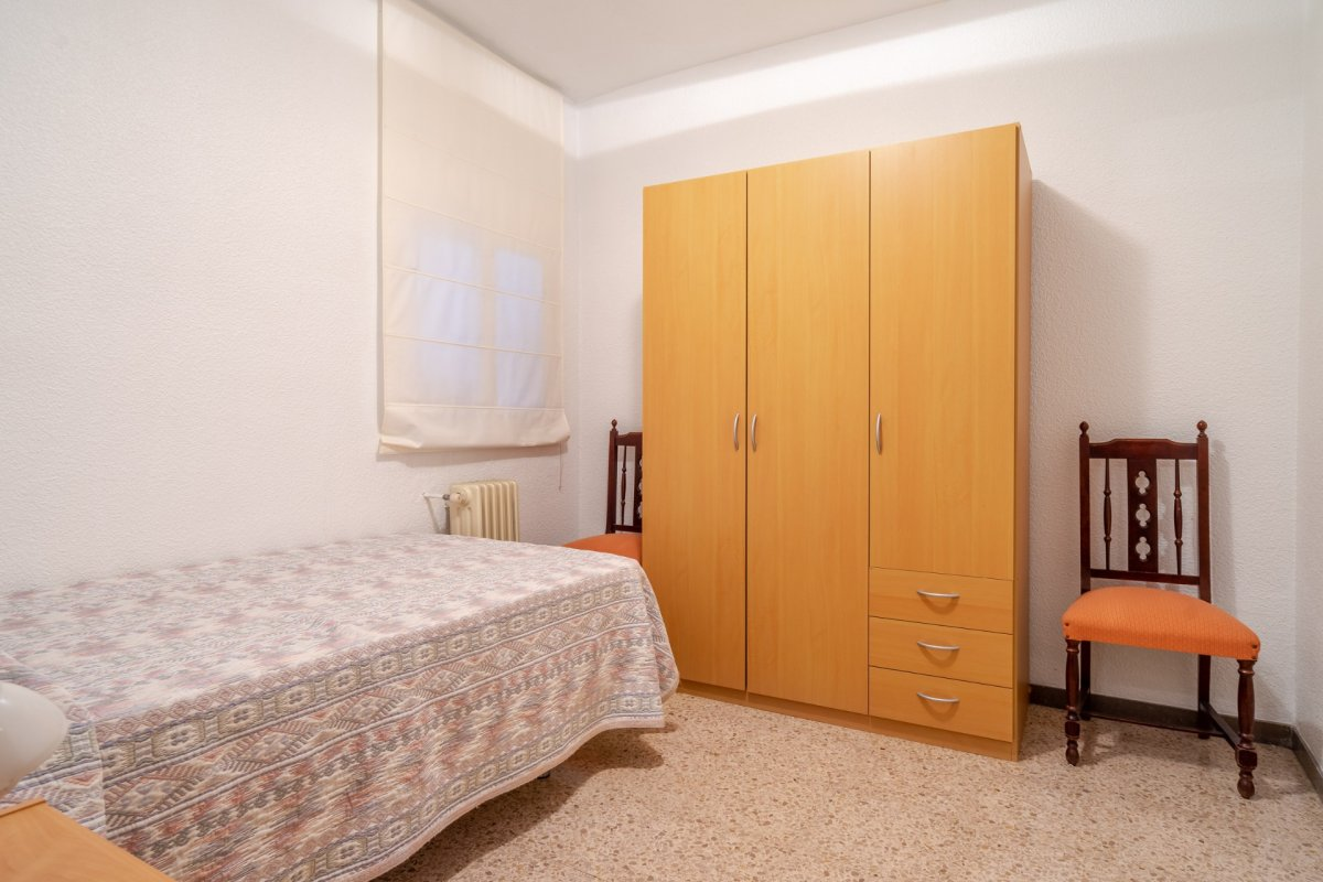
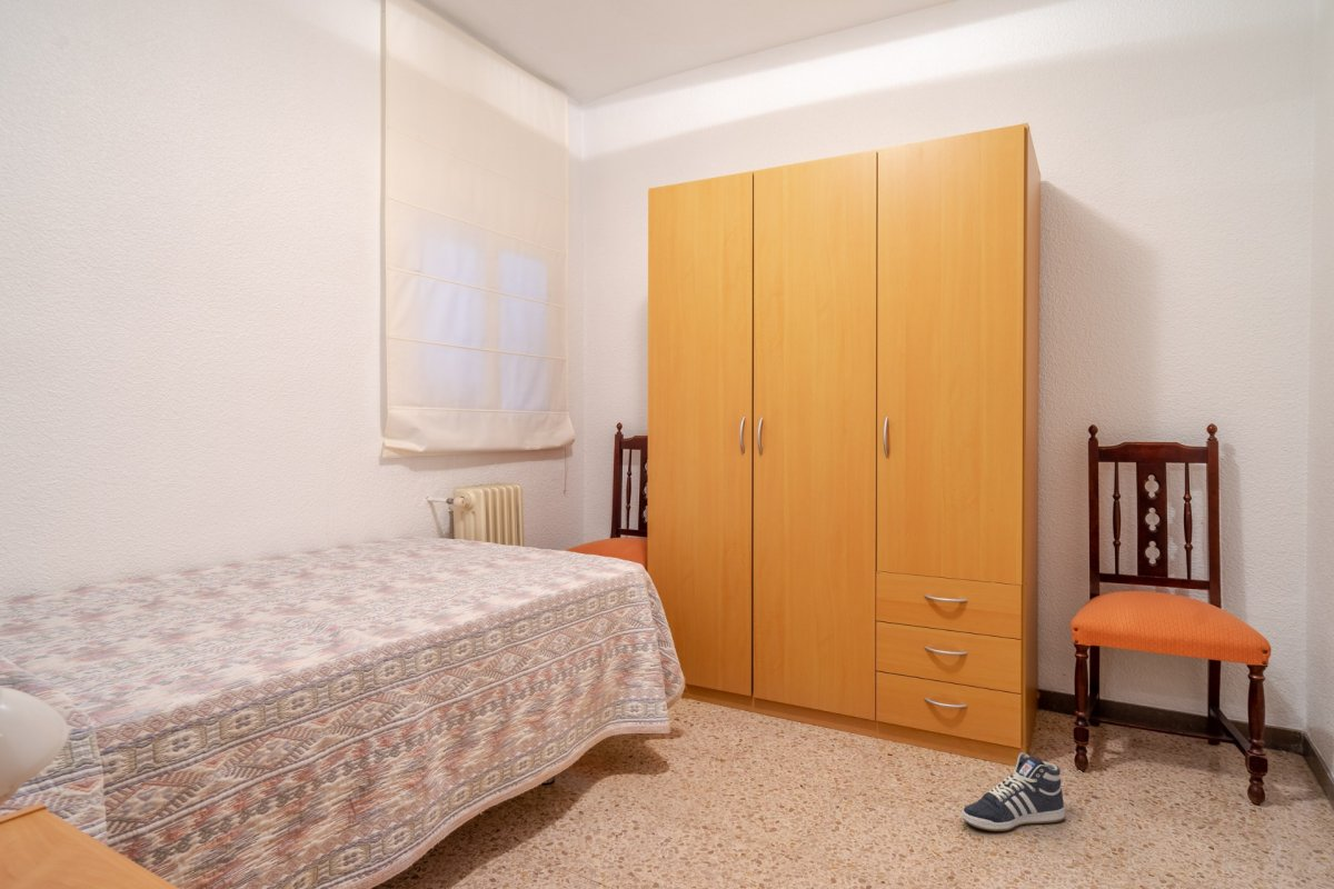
+ sneaker [960,751,1066,832]
